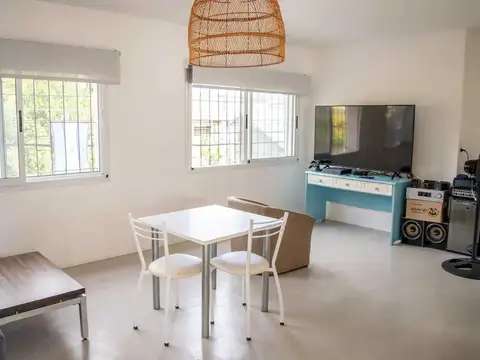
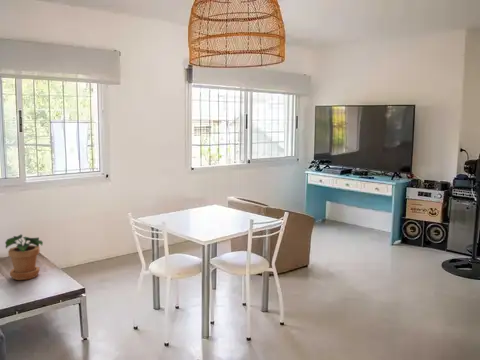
+ potted plant [4,233,44,281]
